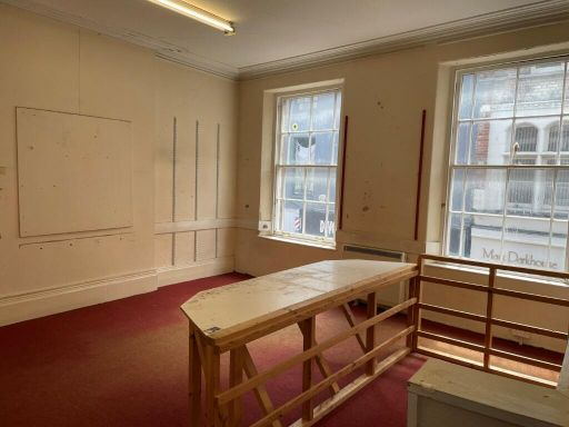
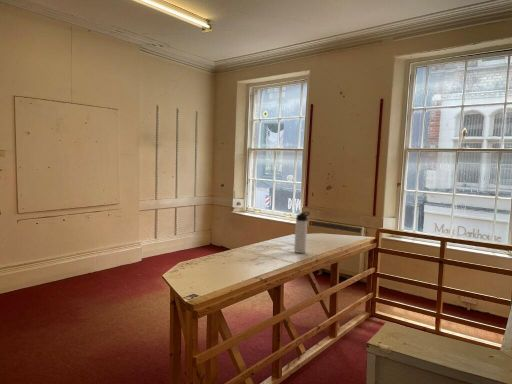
+ thermos bottle [293,211,311,254]
